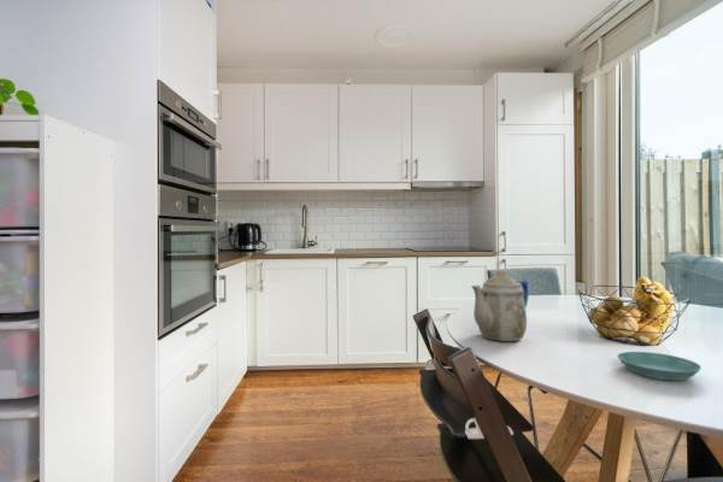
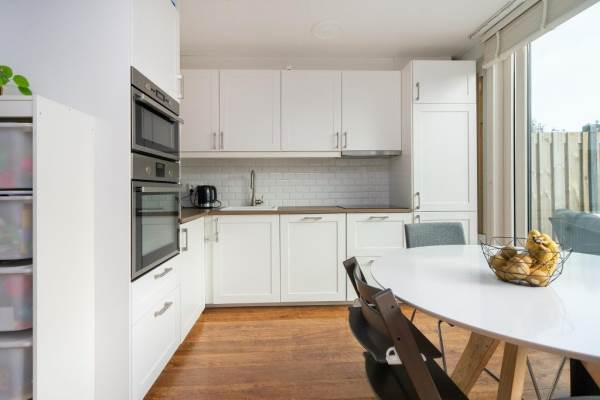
- saucer [616,351,703,381]
- teapot [470,269,529,342]
